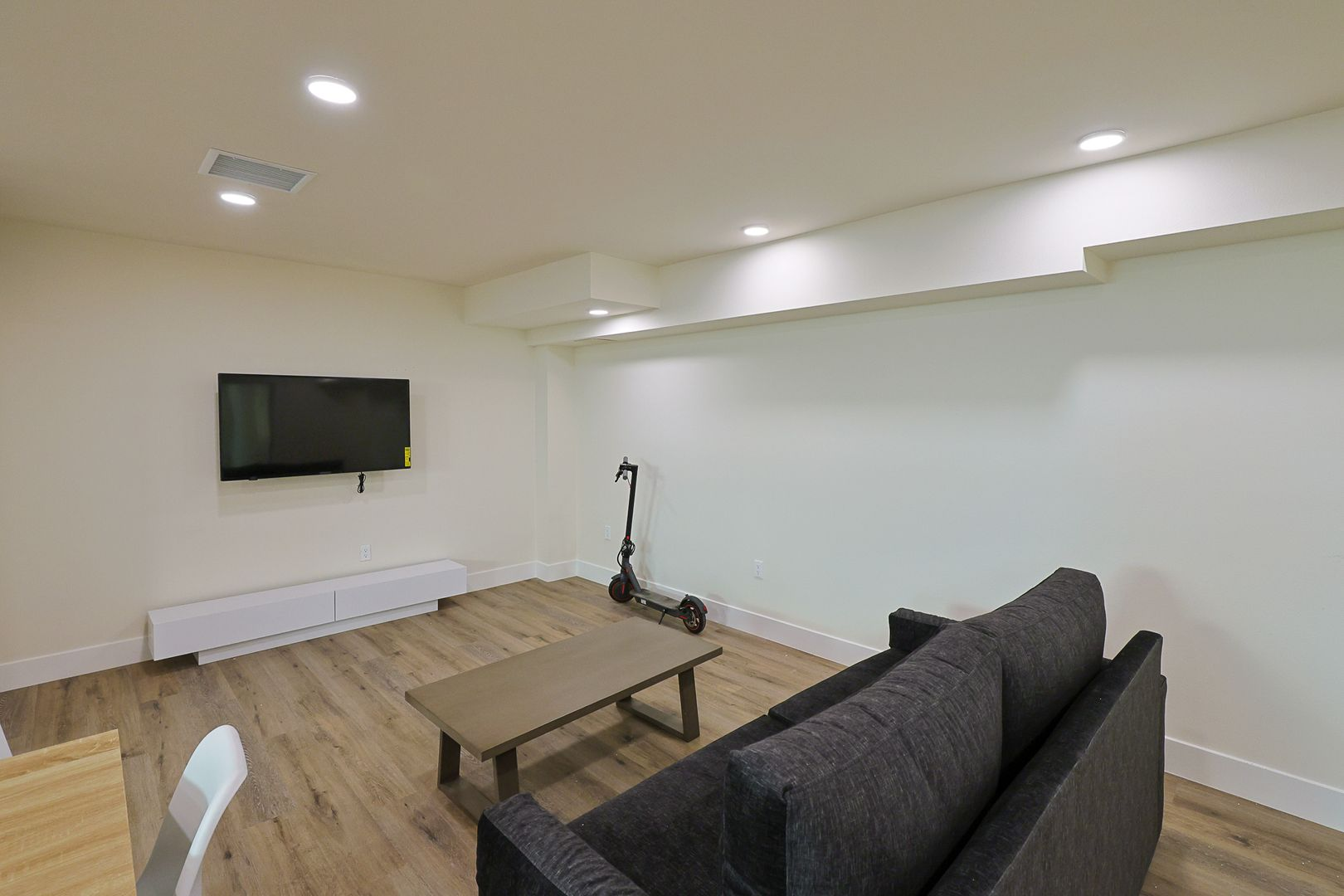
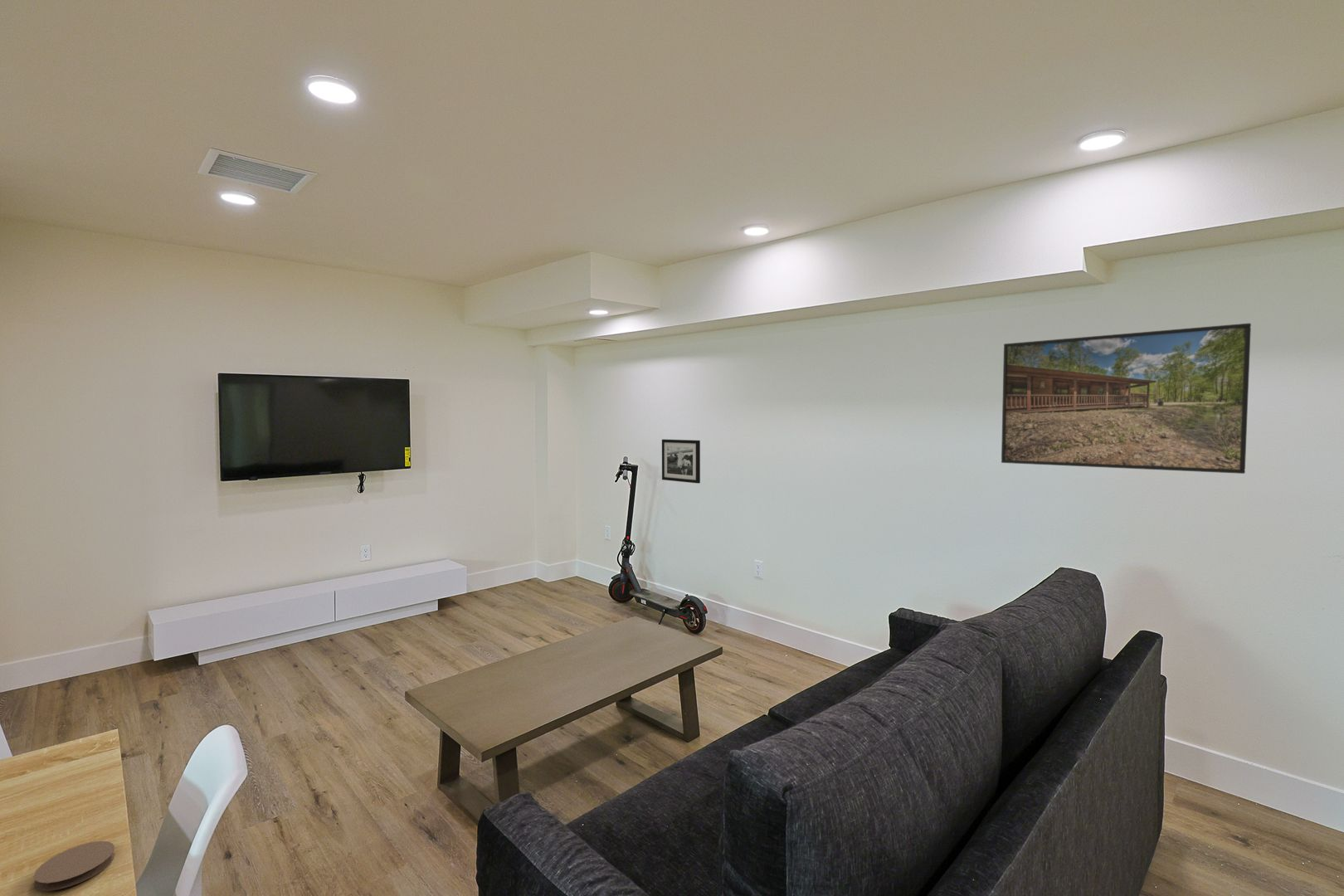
+ coaster [33,840,116,892]
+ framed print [1001,323,1252,475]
+ picture frame [661,439,701,485]
